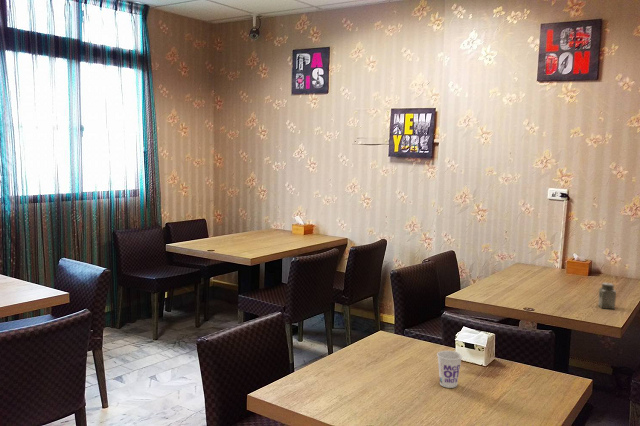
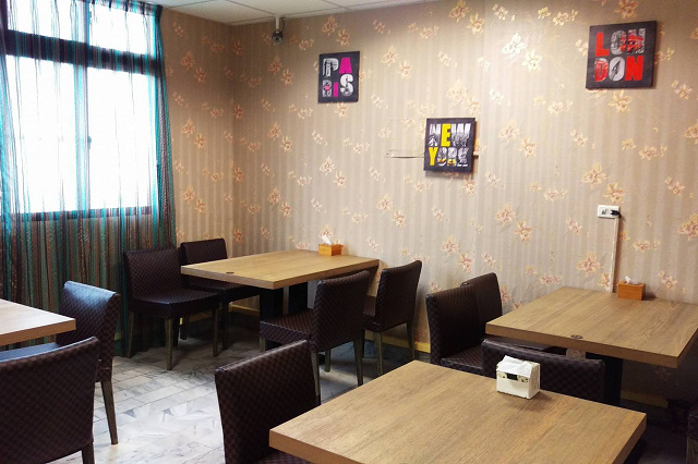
- salt shaker [597,282,617,310]
- cup [436,350,463,389]
